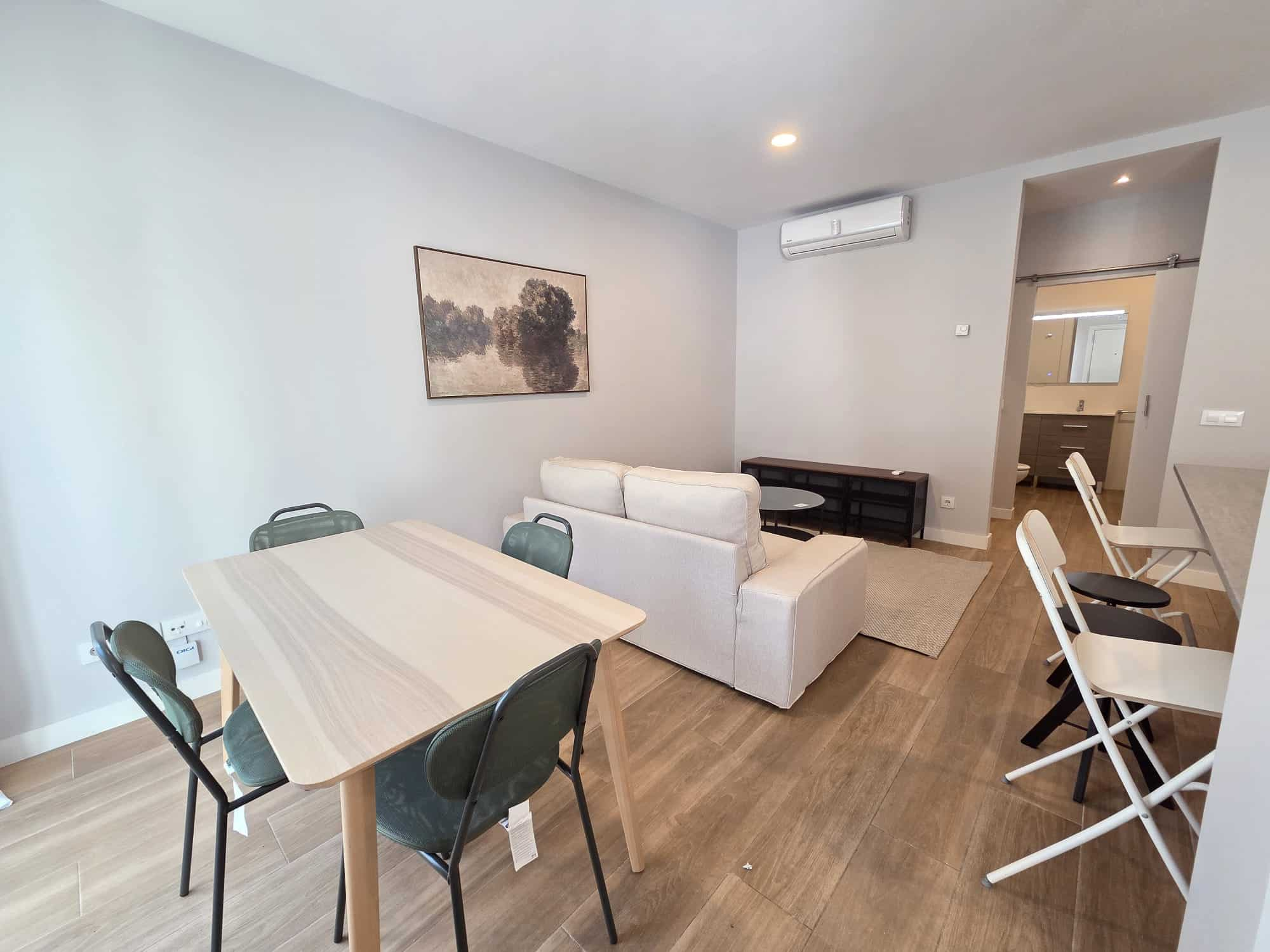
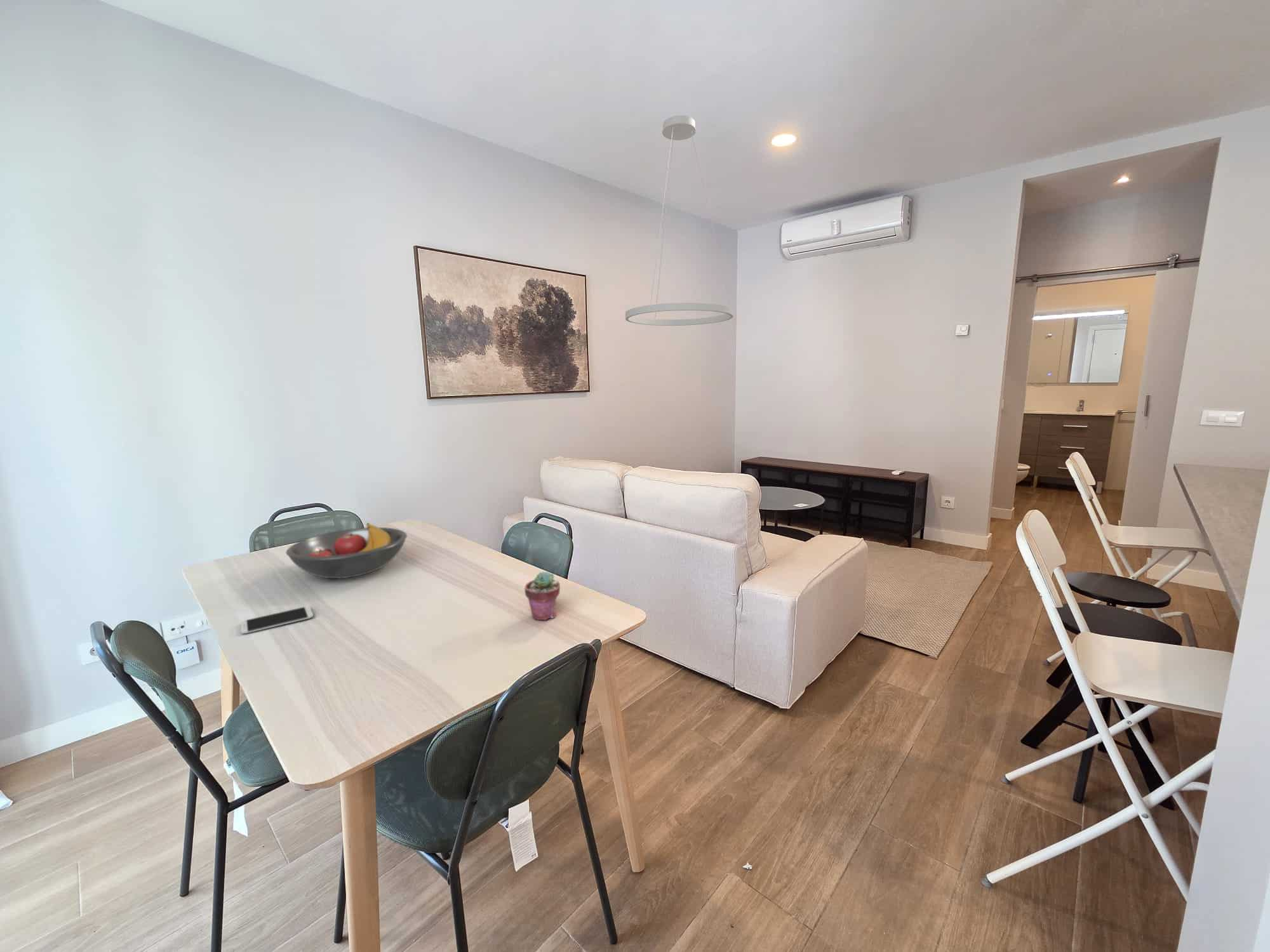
+ potted succulent [524,571,561,621]
+ pendant light [625,115,734,326]
+ fruit bowl [285,522,408,579]
+ smartphone [240,605,314,635]
